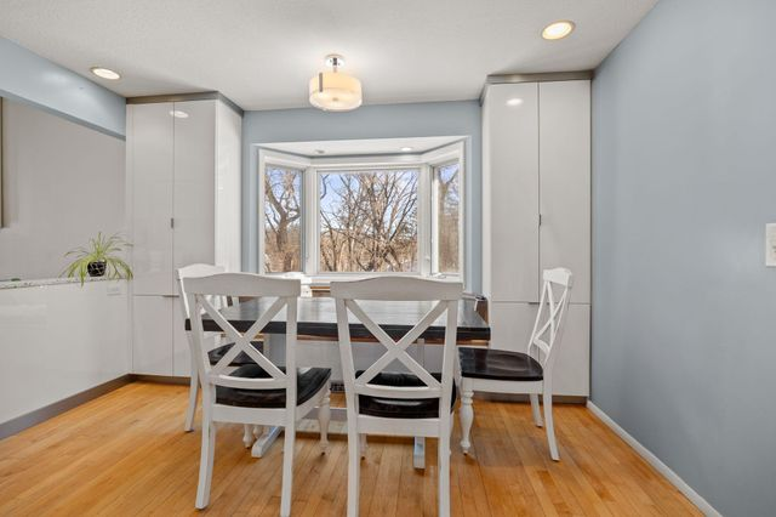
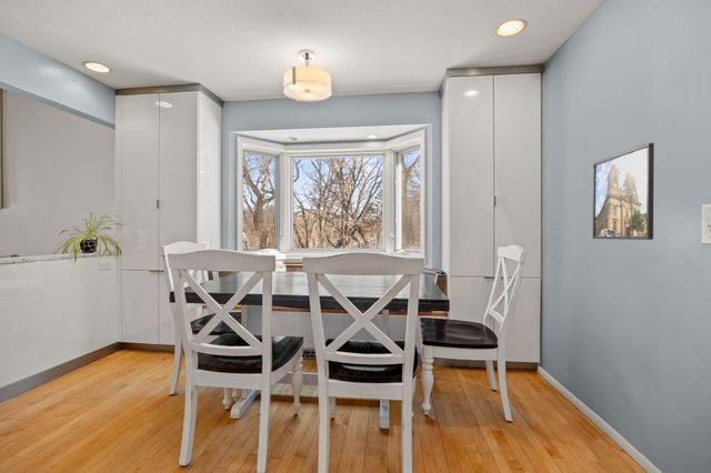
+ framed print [591,142,655,241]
